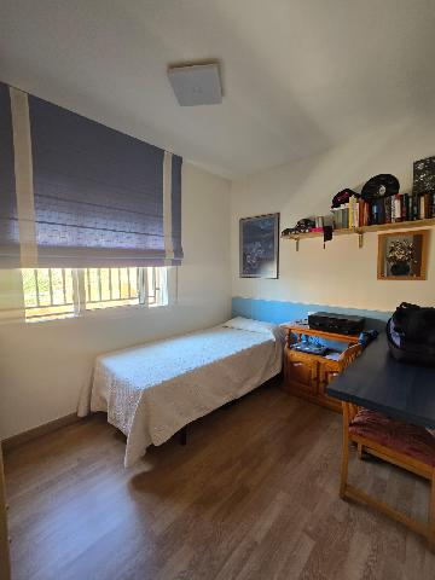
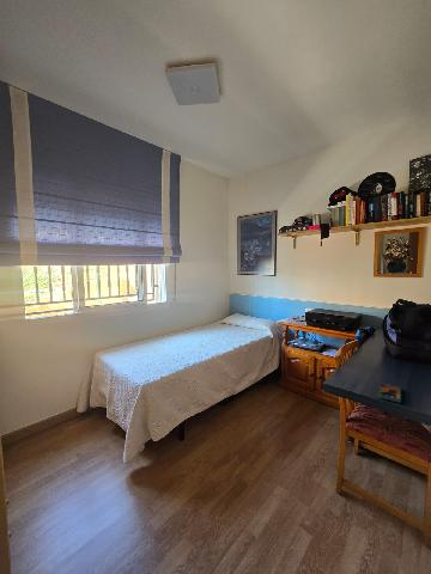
+ smartphone [377,381,402,404]
